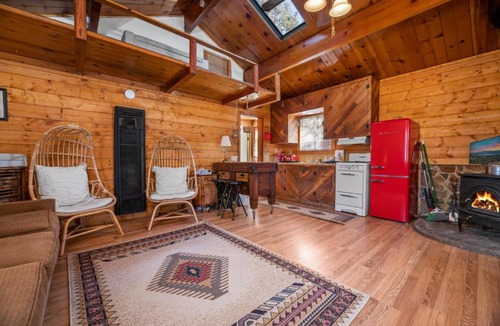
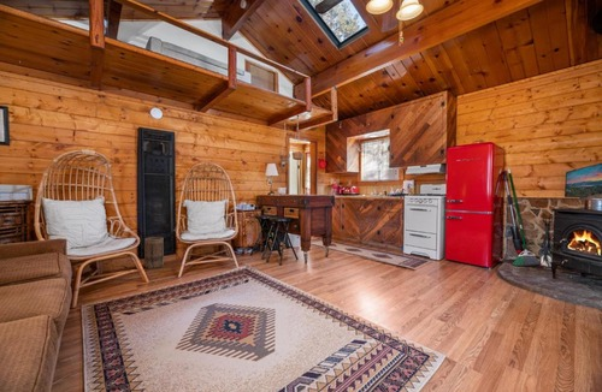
+ basket [143,236,165,271]
